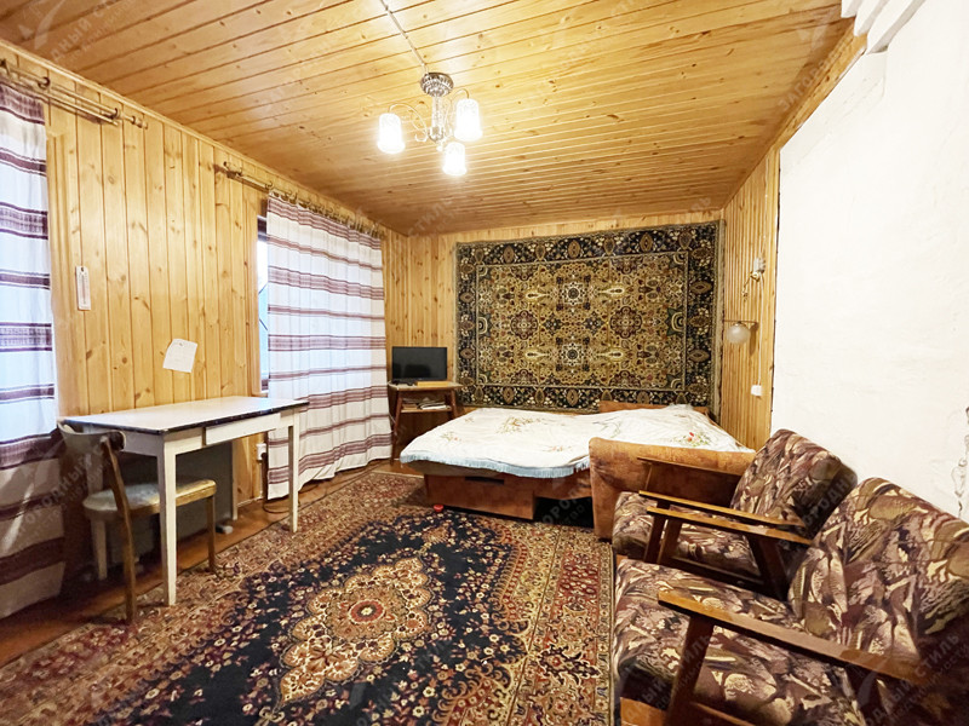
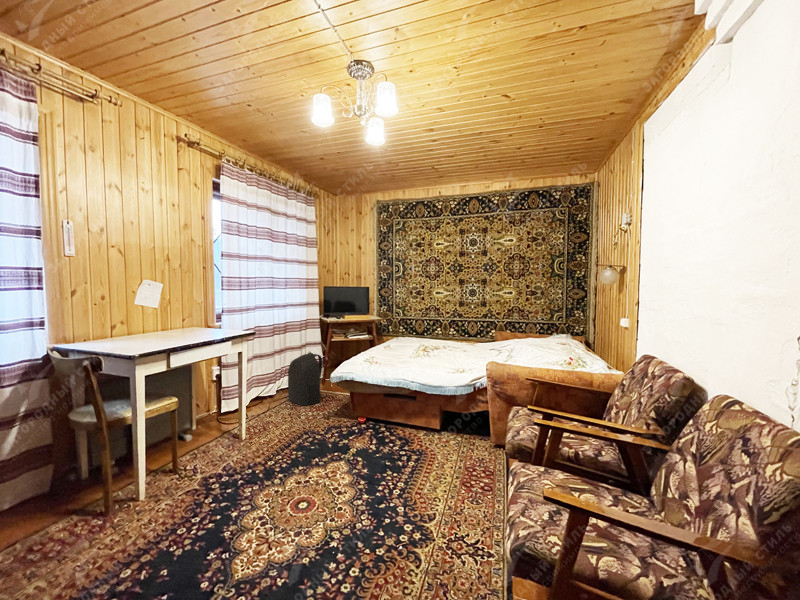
+ backpack [287,351,328,407]
